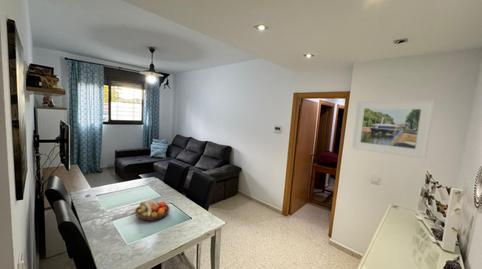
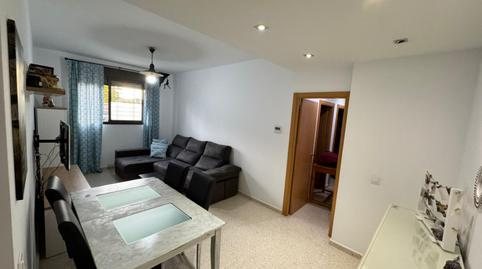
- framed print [351,100,436,160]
- fruit bowl [134,200,171,222]
